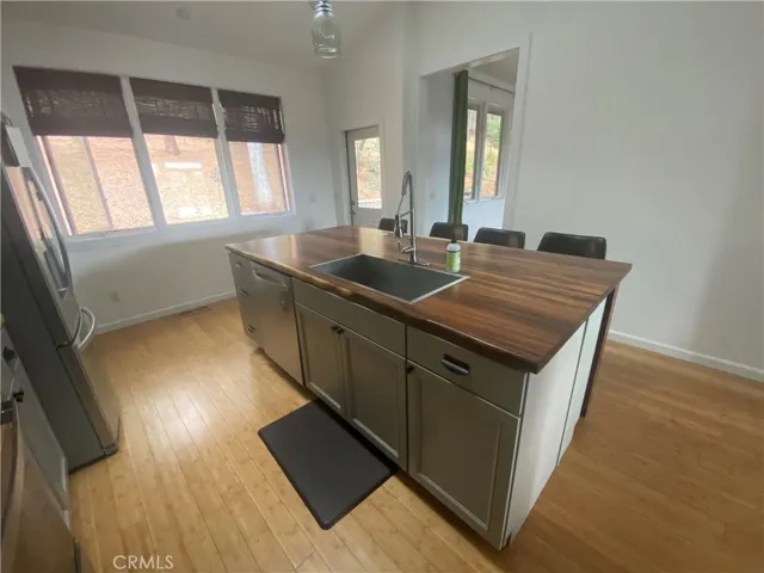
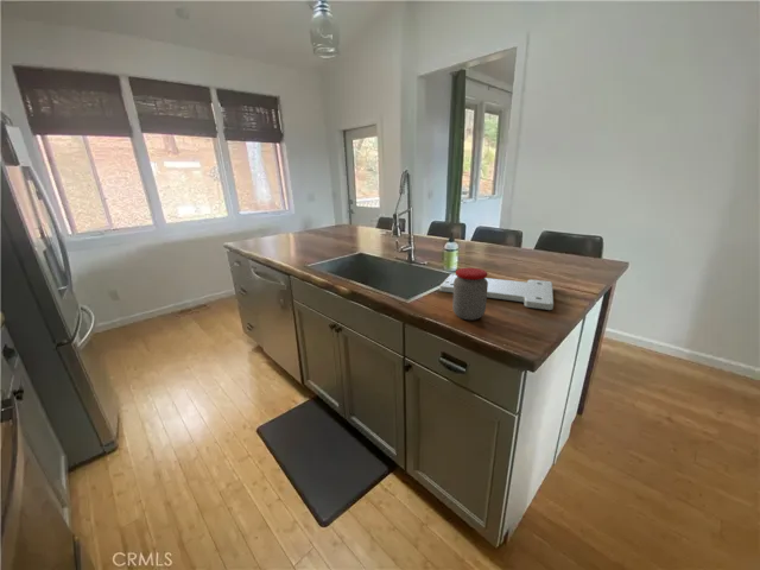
+ jar [451,267,488,321]
+ cutting board [438,273,555,311]
